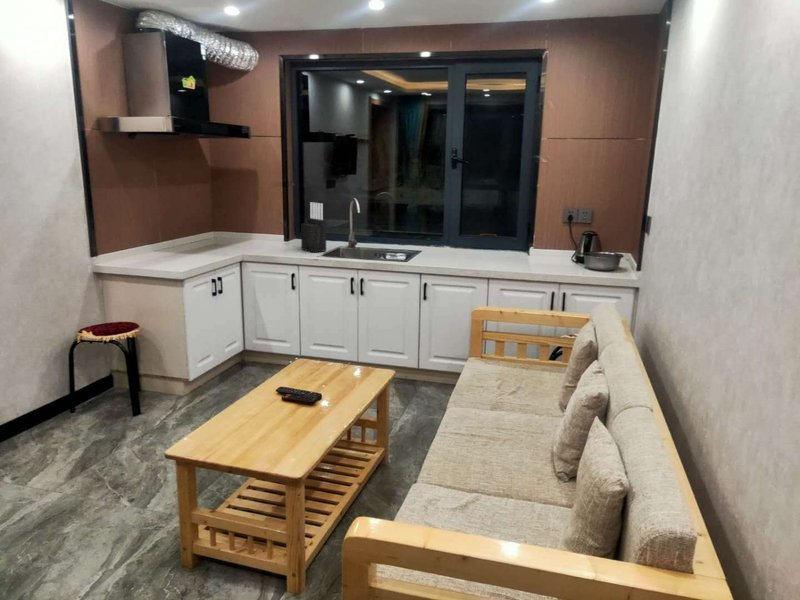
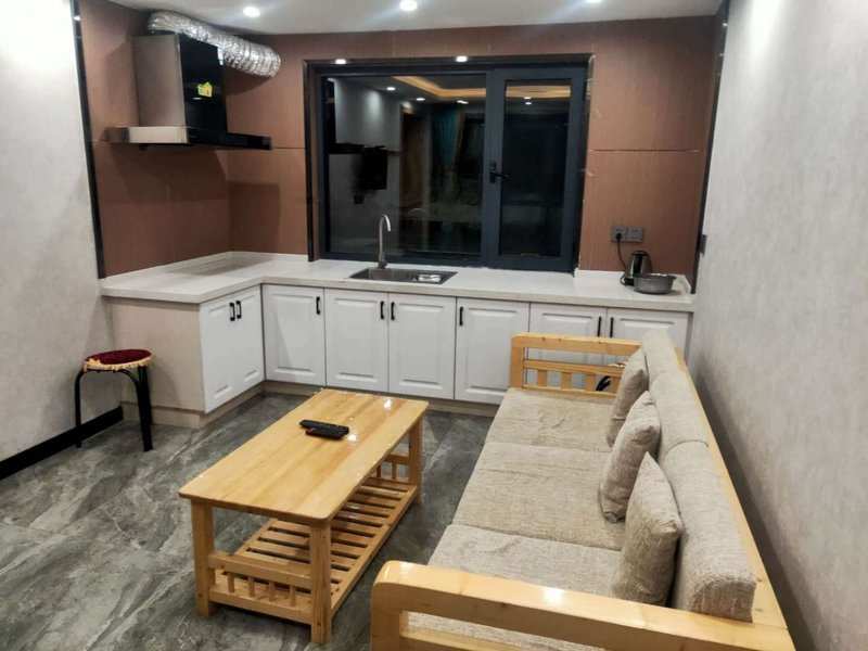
- knife block [300,201,327,253]
